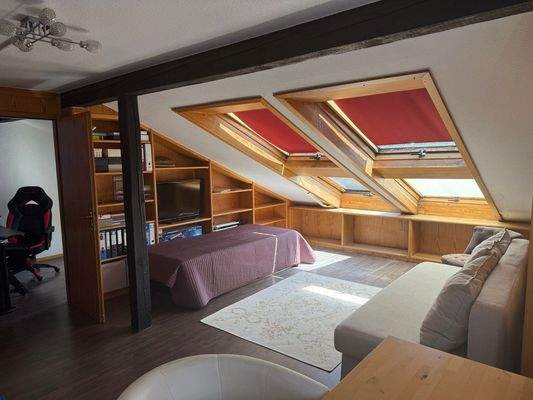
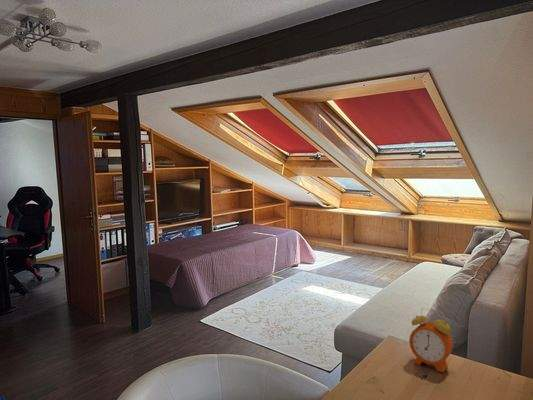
+ alarm clock [408,307,454,373]
